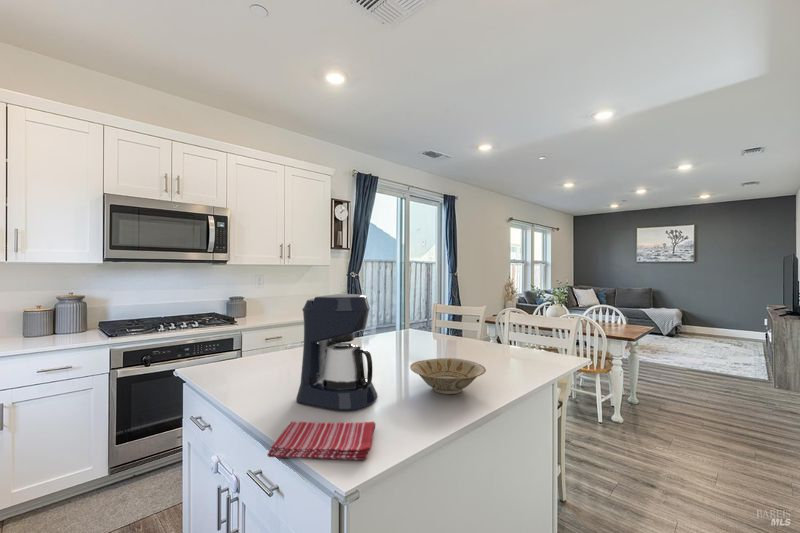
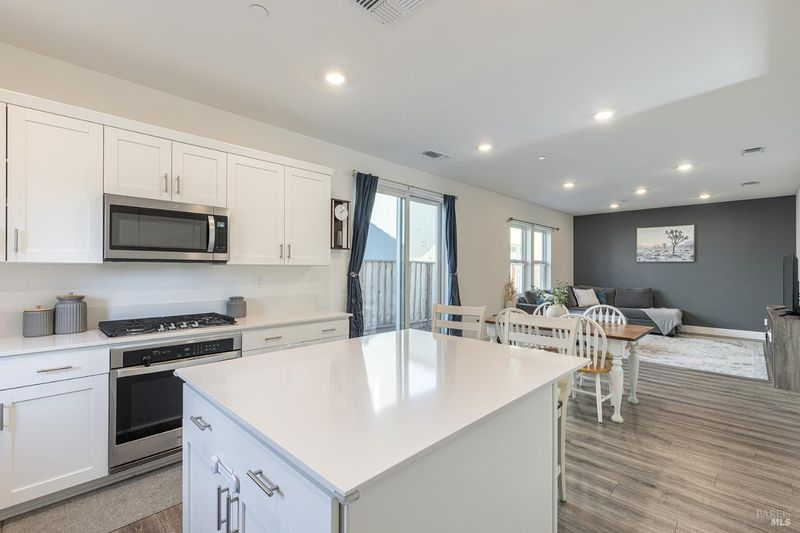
- coffee maker [295,293,378,411]
- dish towel [266,421,376,461]
- bowl [409,357,487,395]
